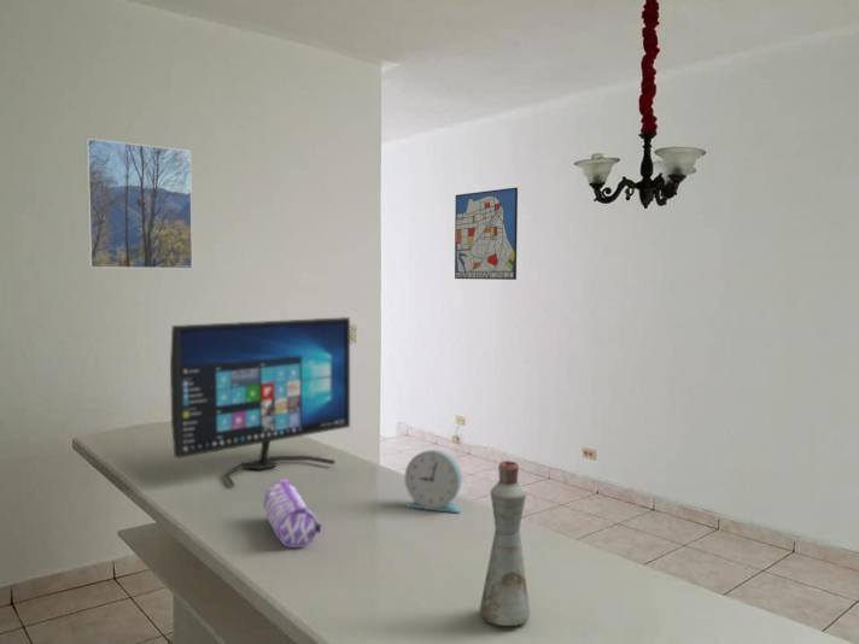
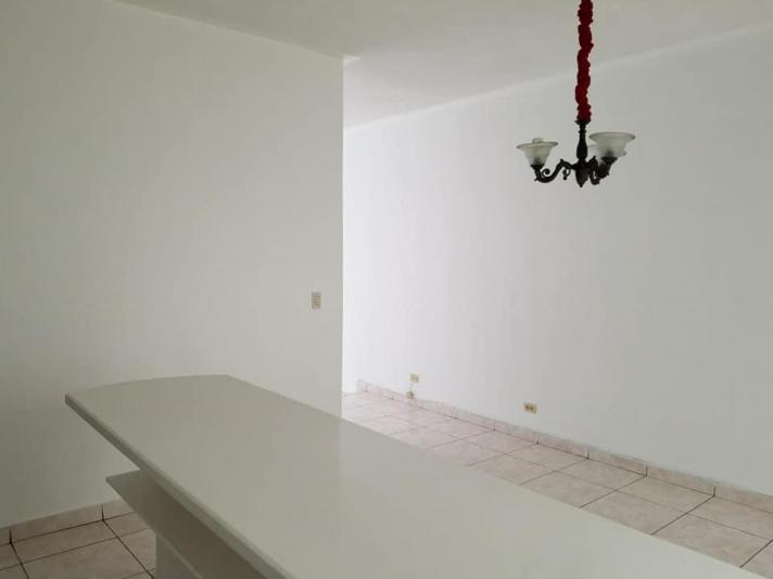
- pencil case [263,478,322,549]
- computer monitor [169,316,351,488]
- wall art [454,187,519,281]
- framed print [84,137,194,270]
- alarm clock [403,449,463,514]
- bottle [479,459,531,627]
